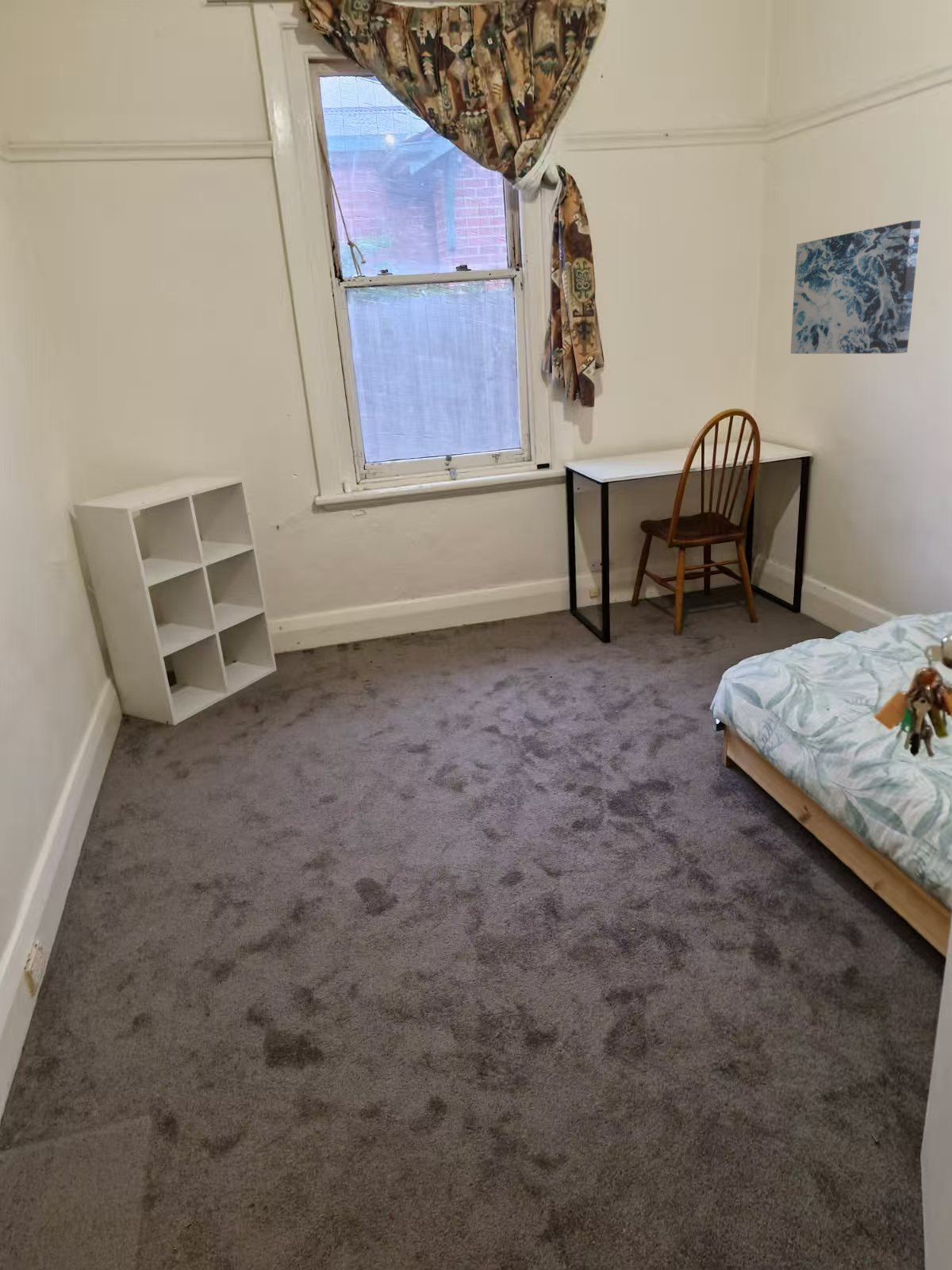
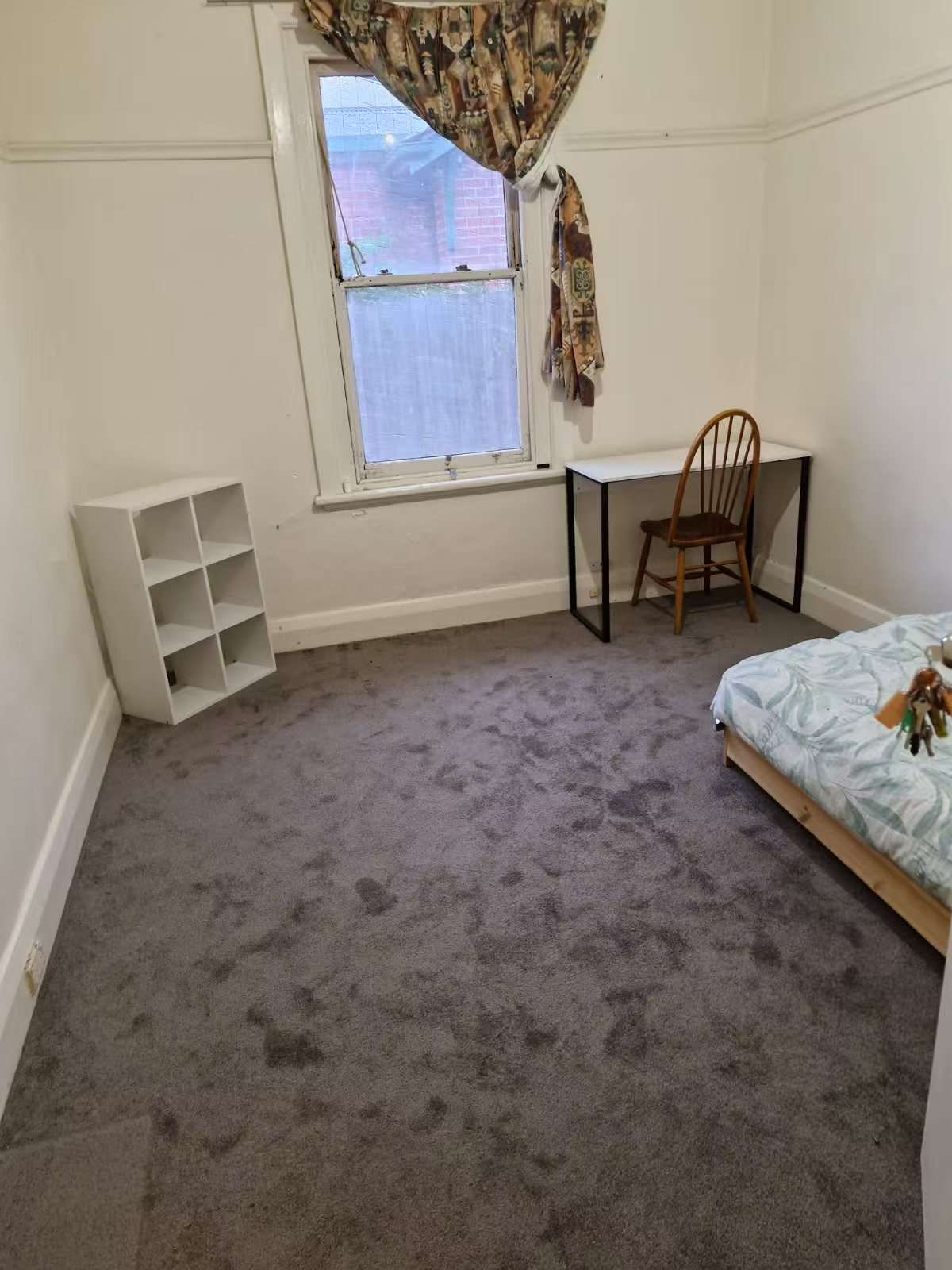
- wall art [790,220,922,355]
